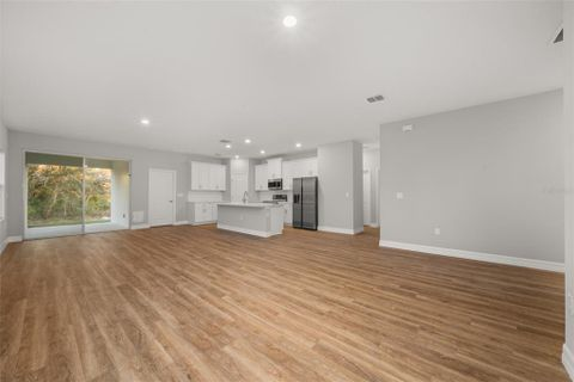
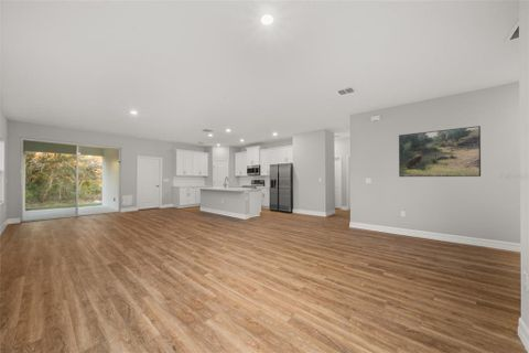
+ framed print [398,125,482,178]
